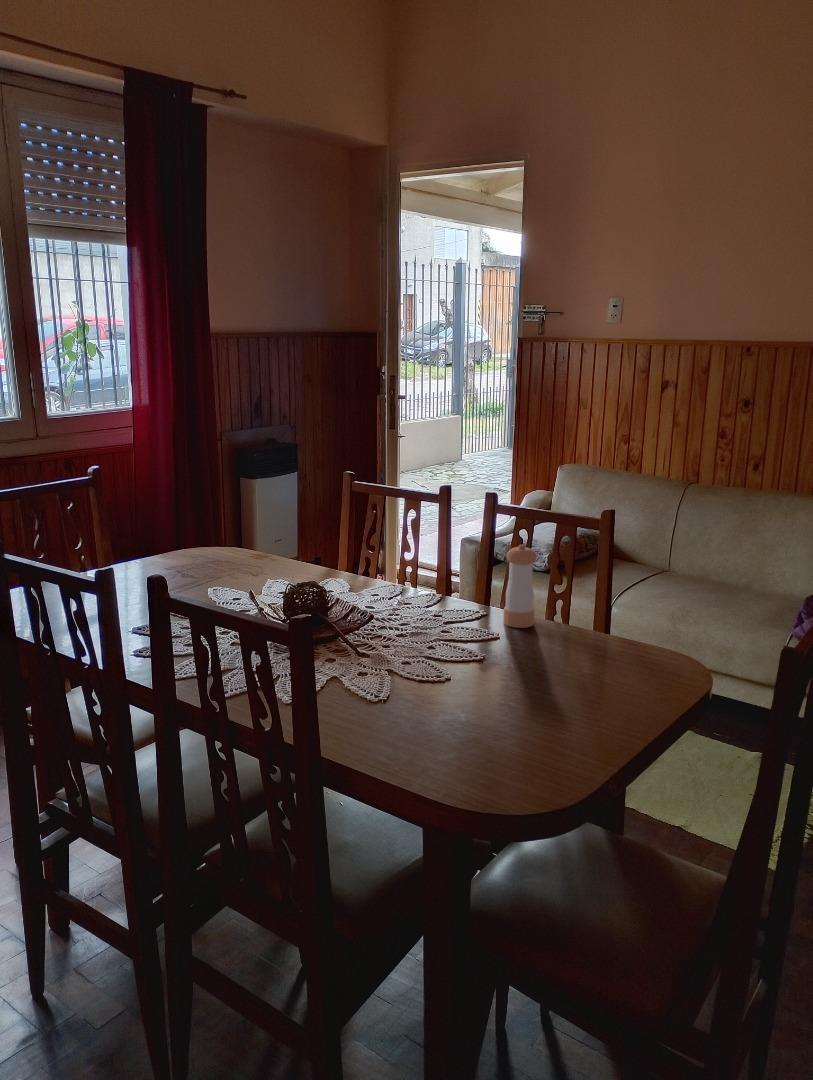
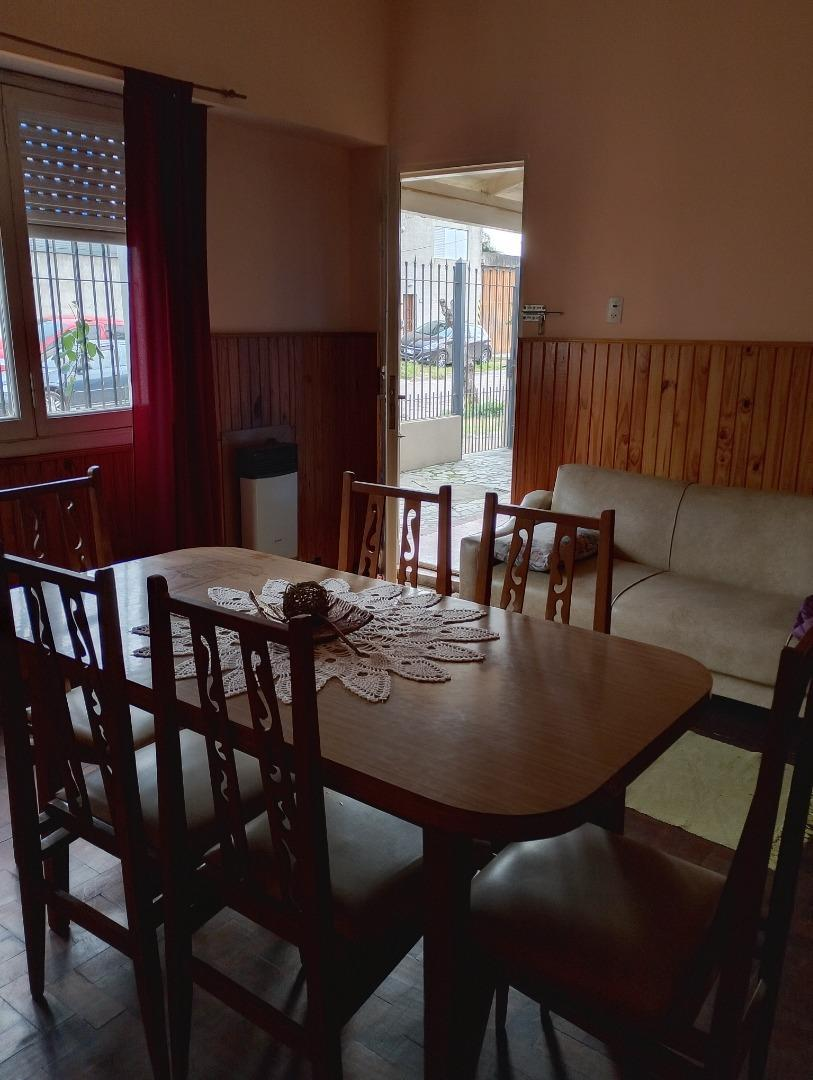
- pepper shaker [502,544,538,629]
